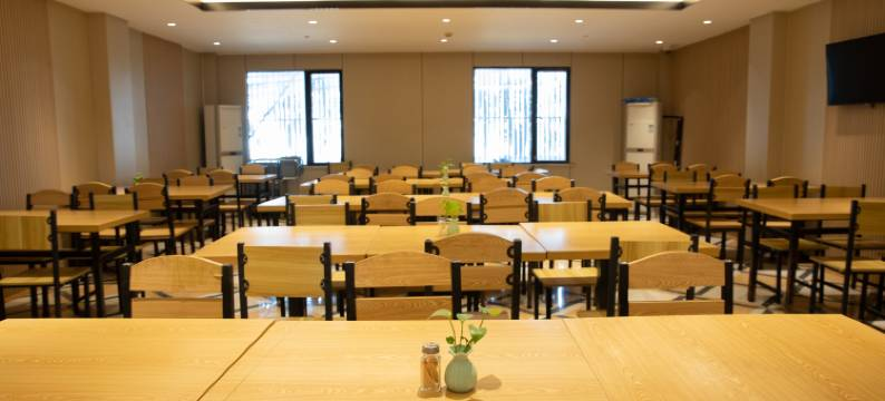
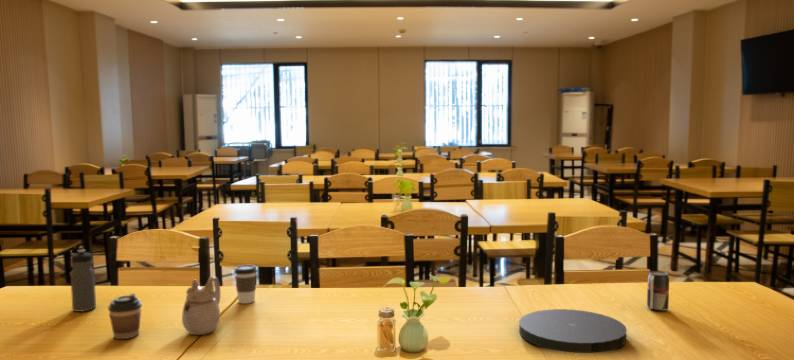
+ coffee cup [107,292,143,340]
+ teapot [181,276,221,336]
+ beverage can [646,270,670,312]
+ coffee cup [233,264,258,305]
+ plate [518,308,628,354]
+ water bottle [69,249,97,313]
